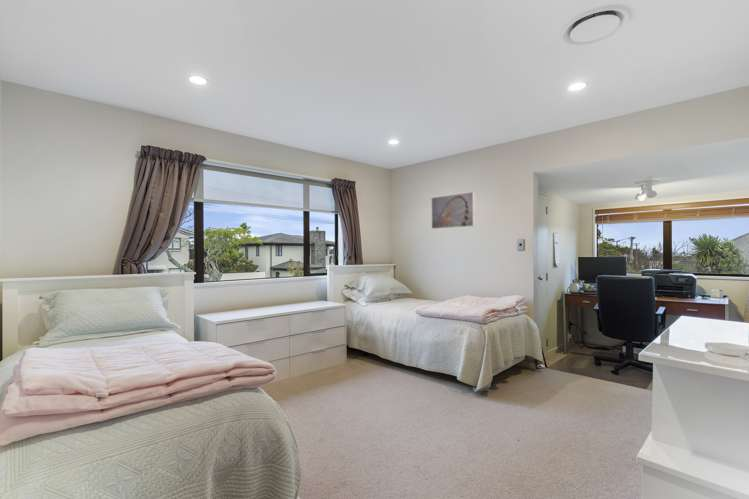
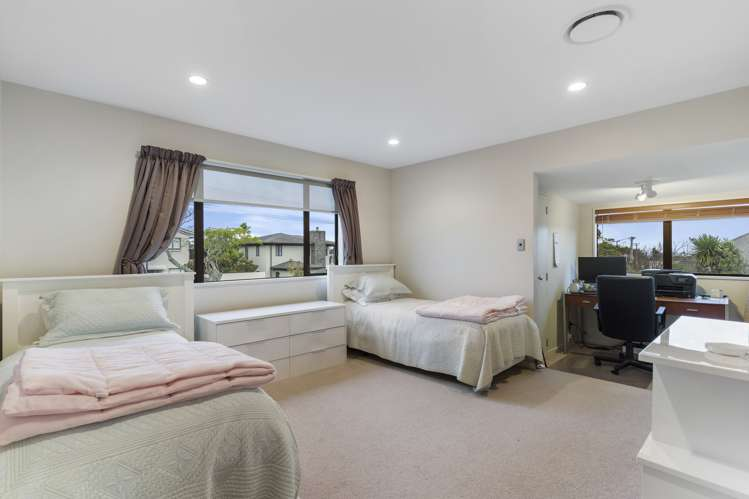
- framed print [430,191,476,230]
